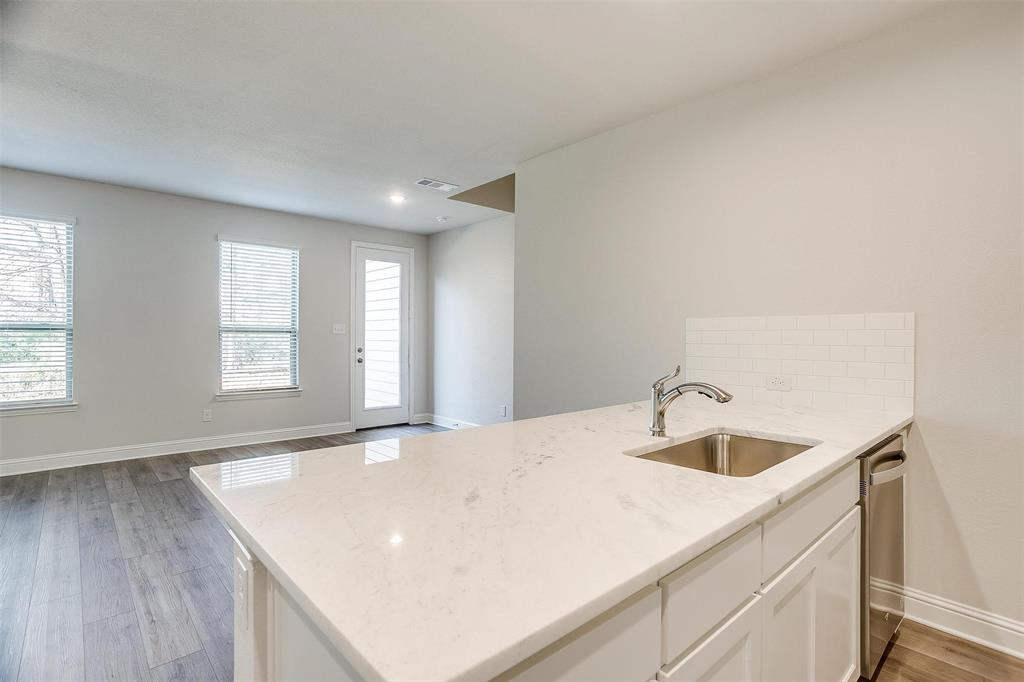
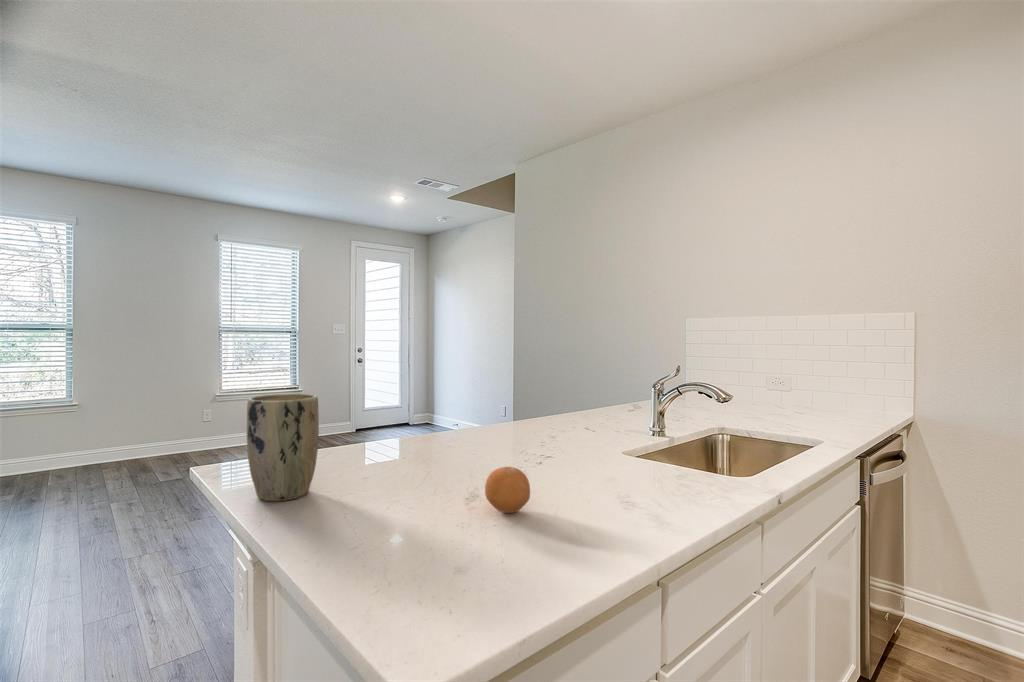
+ plant pot [246,393,320,502]
+ fruit [484,466,531,514]
